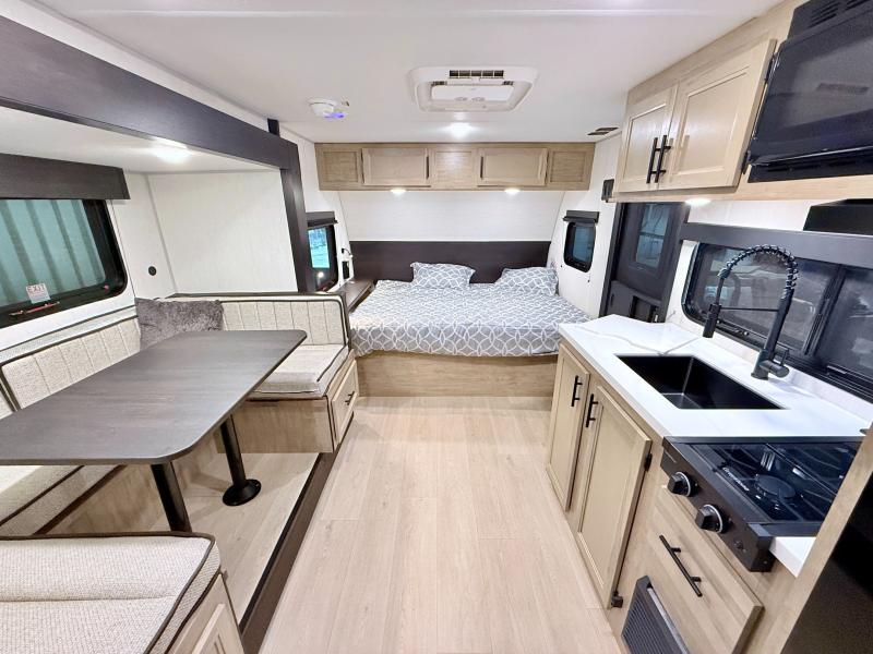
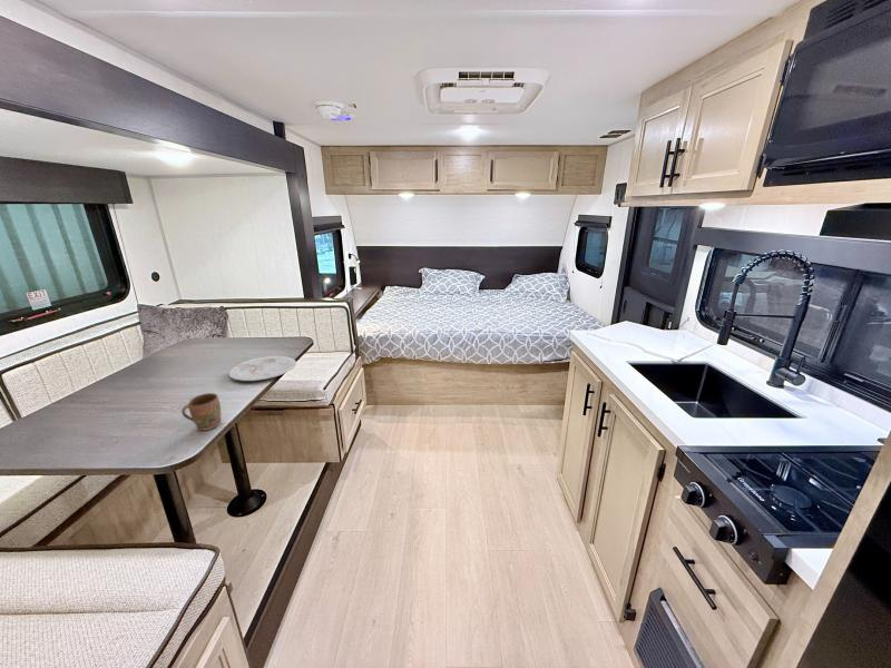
+ plate [227,355,297,382]
+ mug [180,392,222,431]
